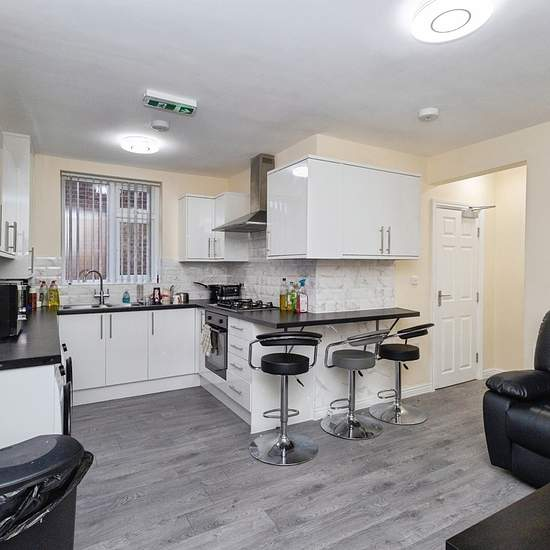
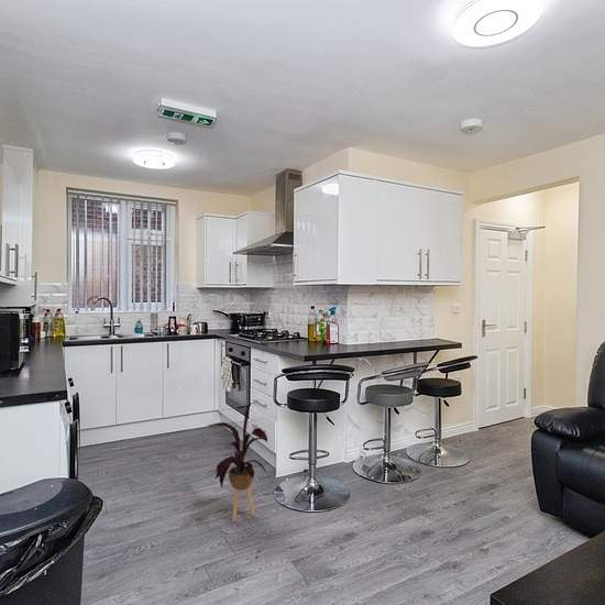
+ house plant [207,402,268,522]
